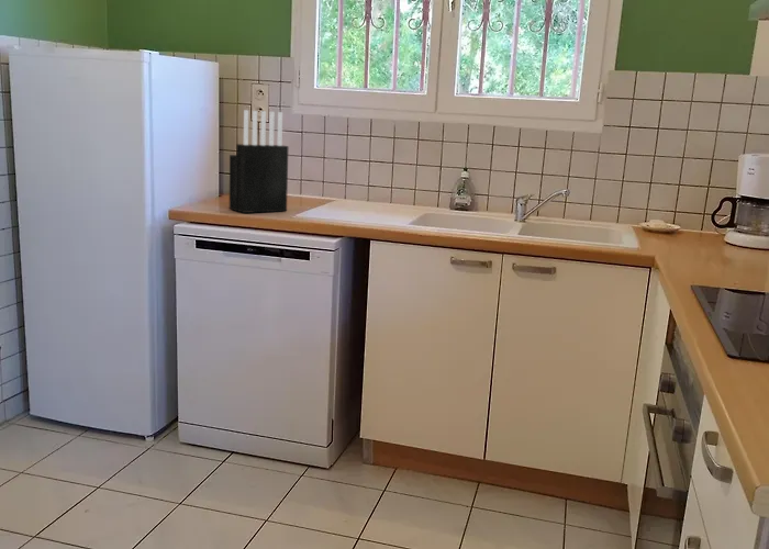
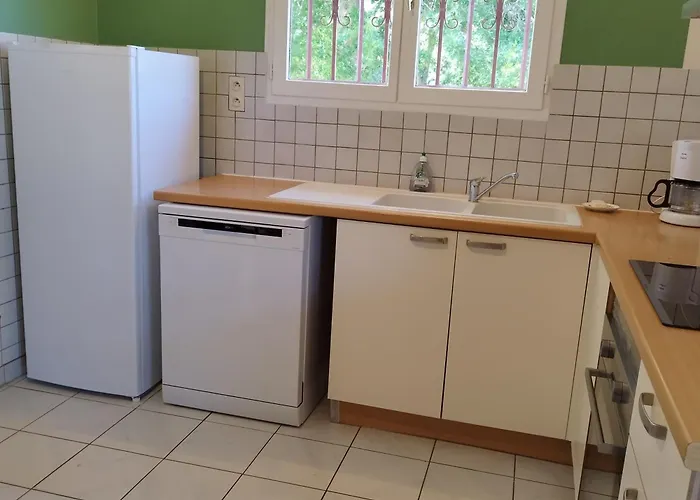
- knife block [229,109,290,214]
